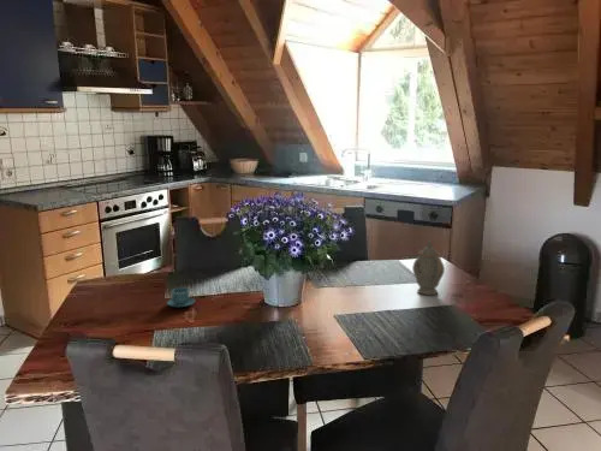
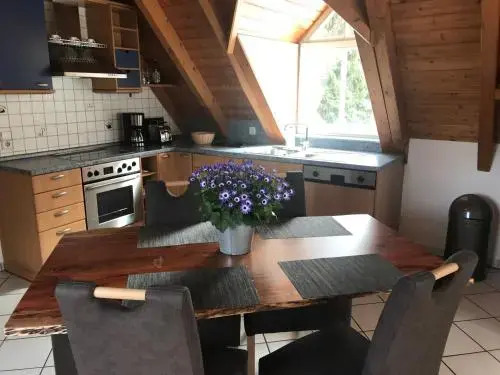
- chinaware [411,239,446,296]
- teacup [166,286,196,308]
